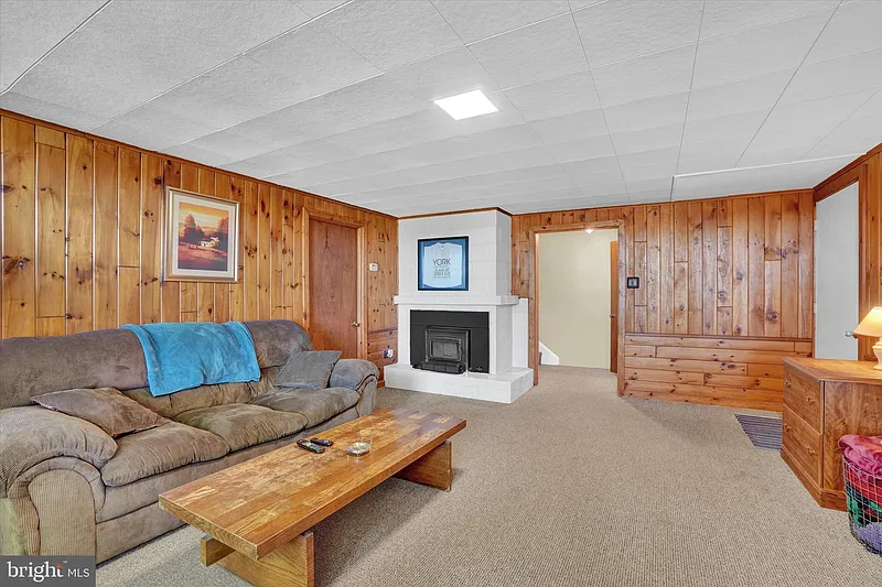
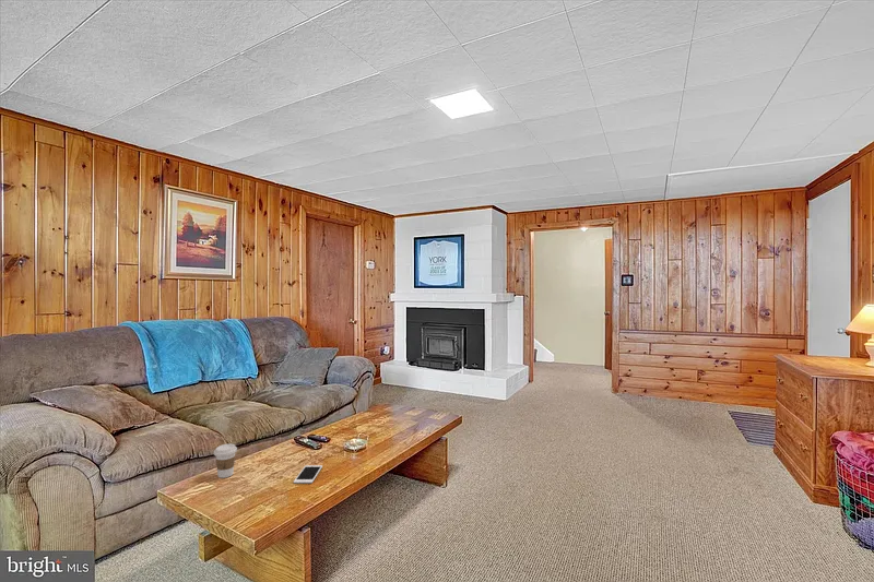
+ cell phone [293,464,323,485]
+ coffee cup [213,443,238,479]
